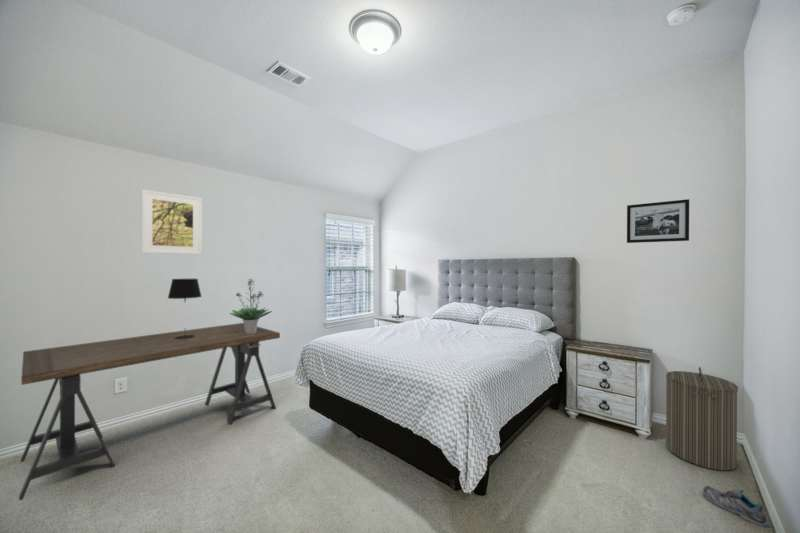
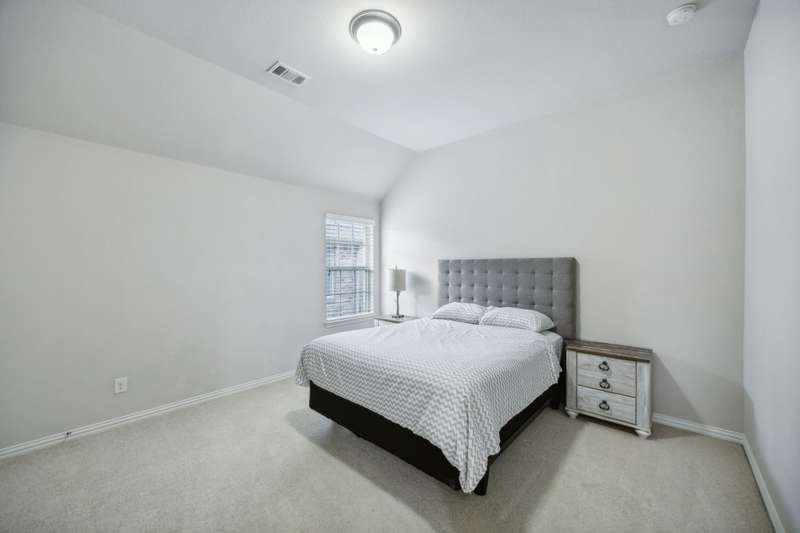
- potted plant [228,278,273,333]
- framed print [140,188,203,256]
- desk [18,322,281,502]
- shoe [702,485,771,529]
- picture frame [626,198,690,244]
- laundry hamper [665,366,739,472]
- table lamp [167,278,203,339]
